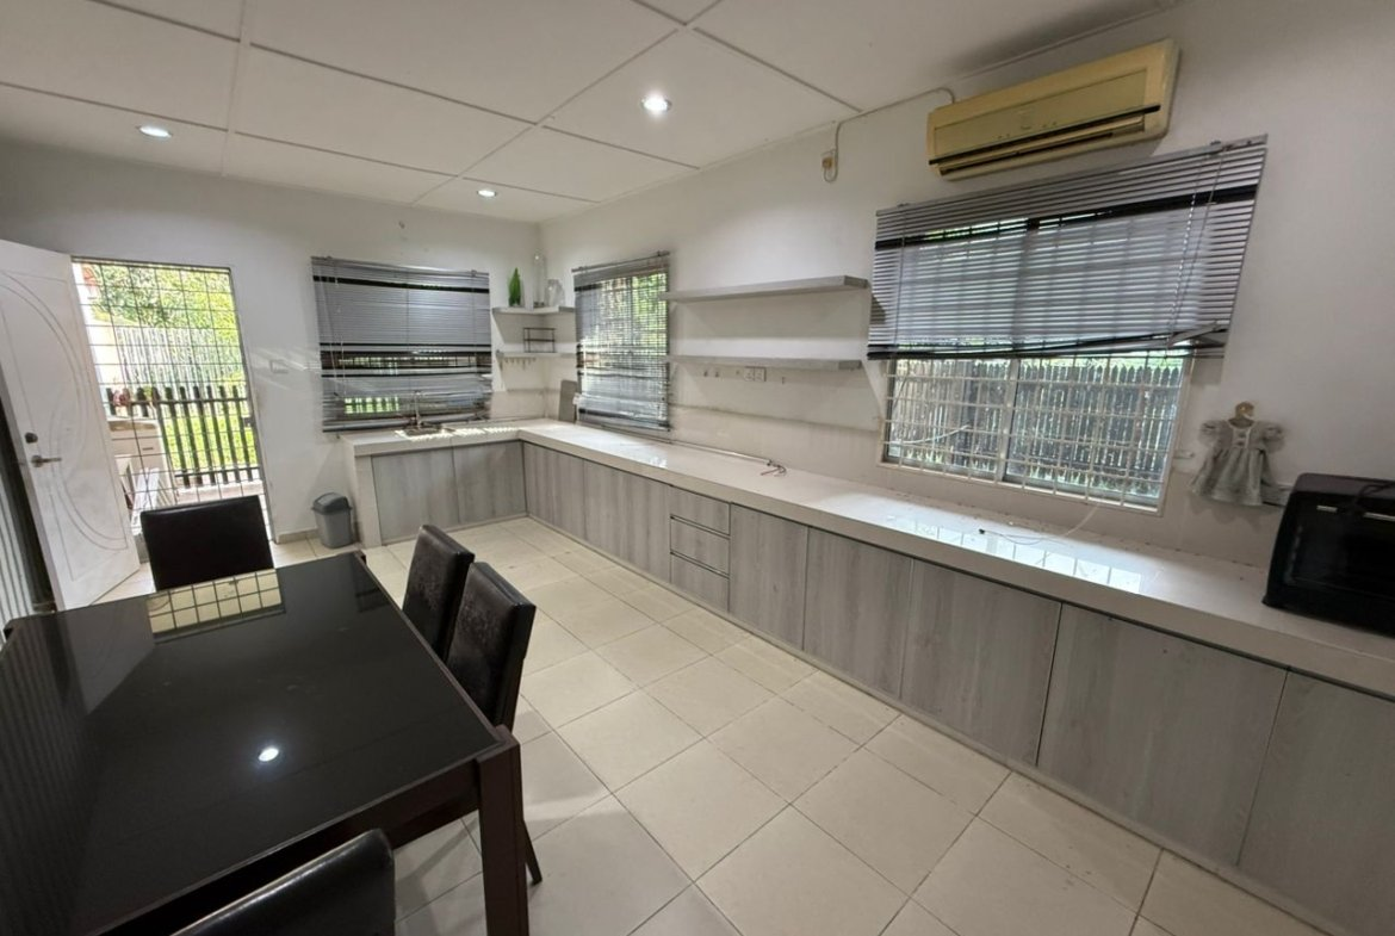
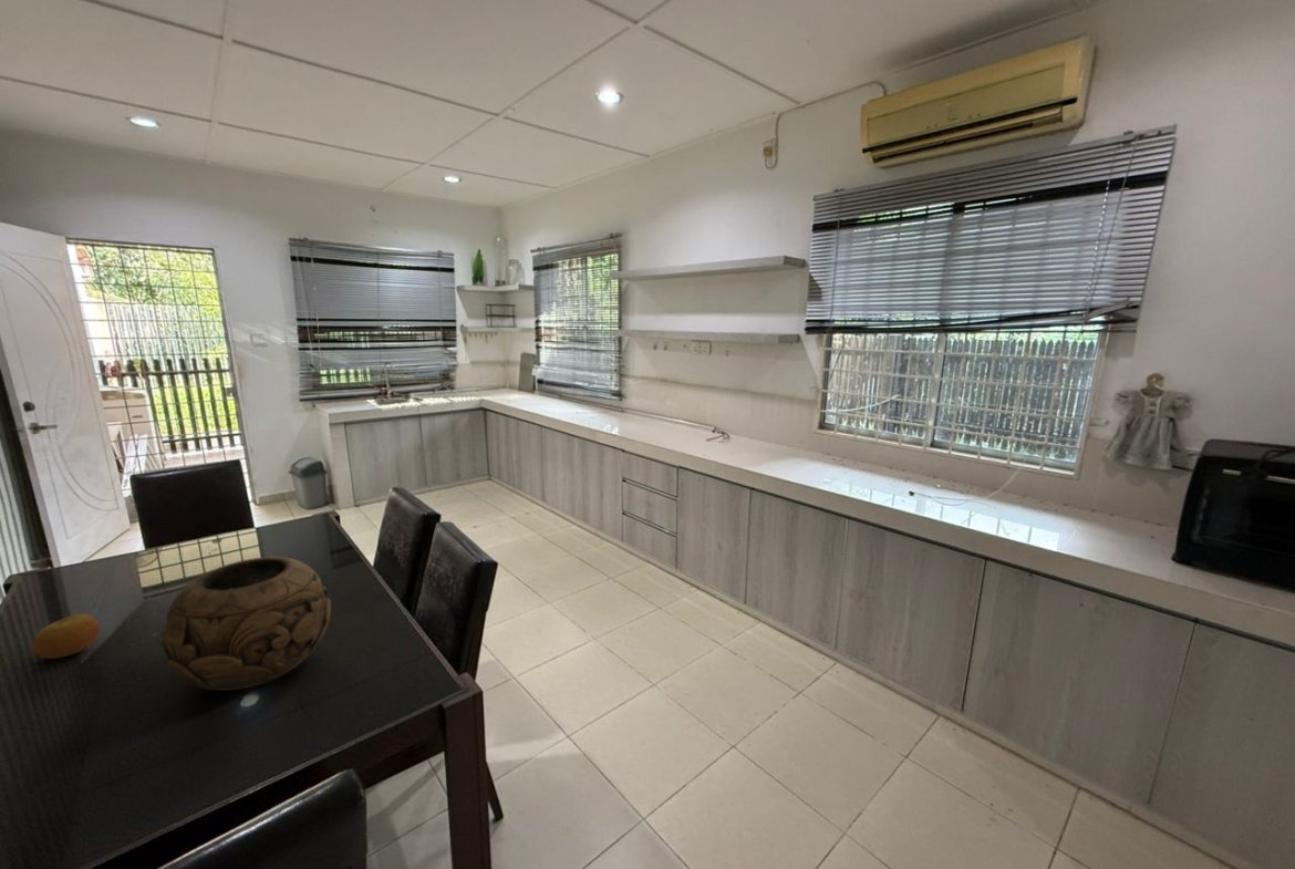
+ decorative bowl [160,556,332,692]
+ fruit [32,613,101,660]
